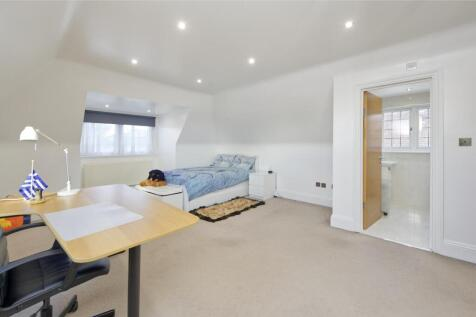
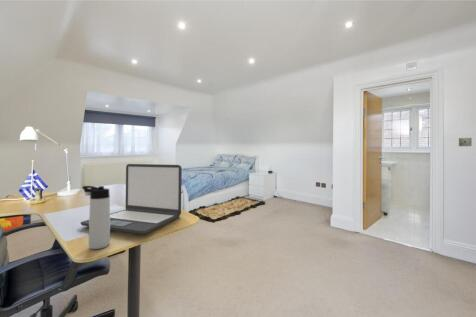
+ laptop [80,163,183,235]
+ thermos bottle [81,185,111,250]
